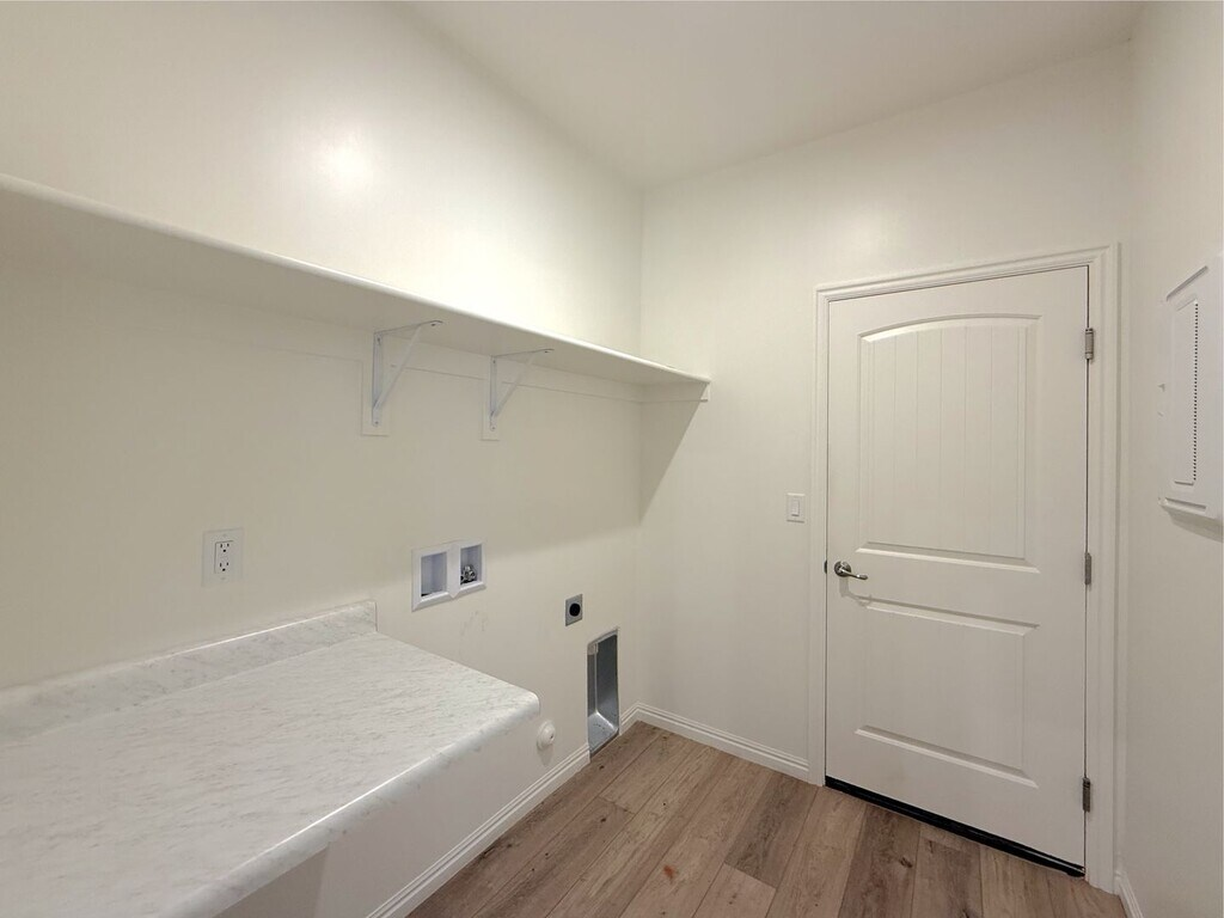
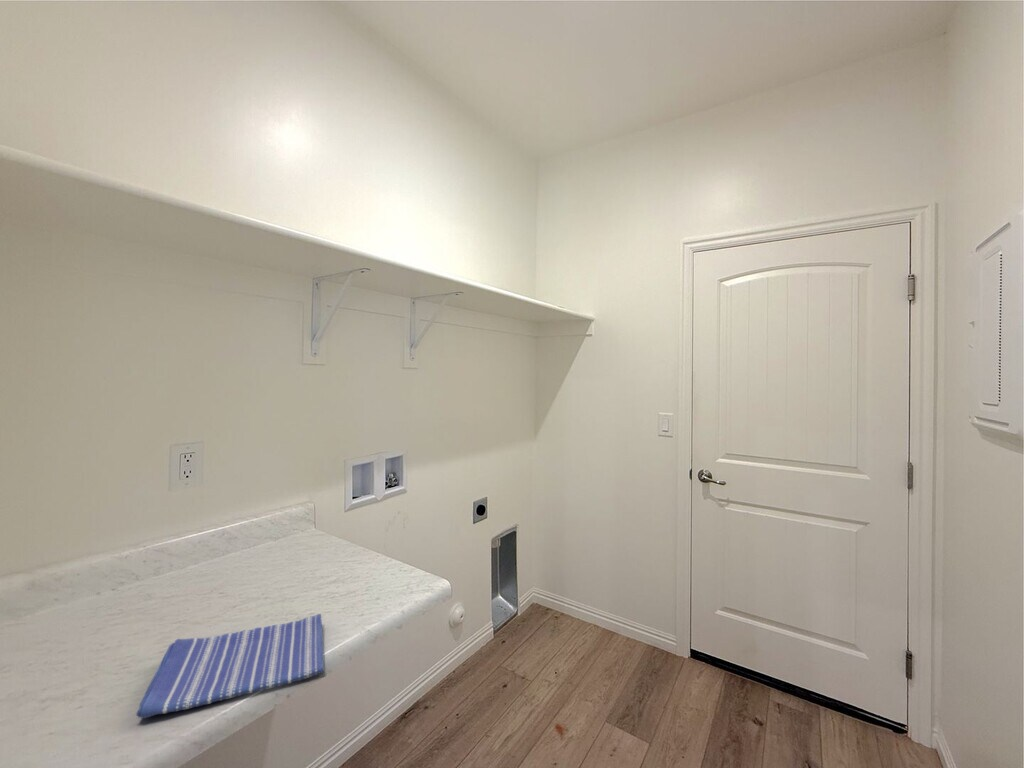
+ dish towel [135,613,325,719]
